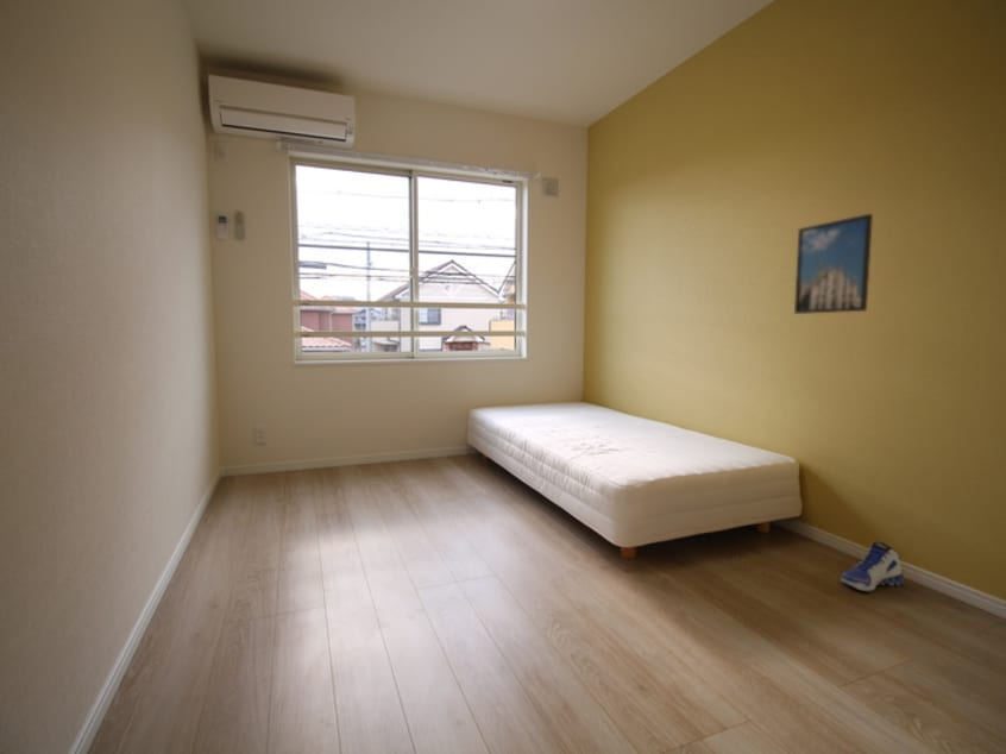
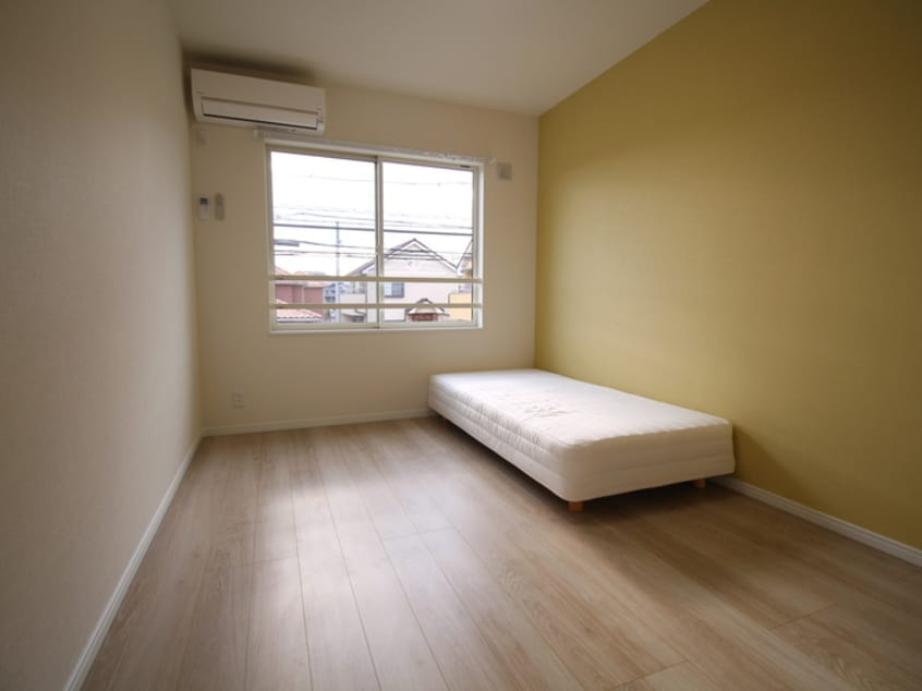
- sneaker [840,540,905,592]
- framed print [793,213,874,315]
